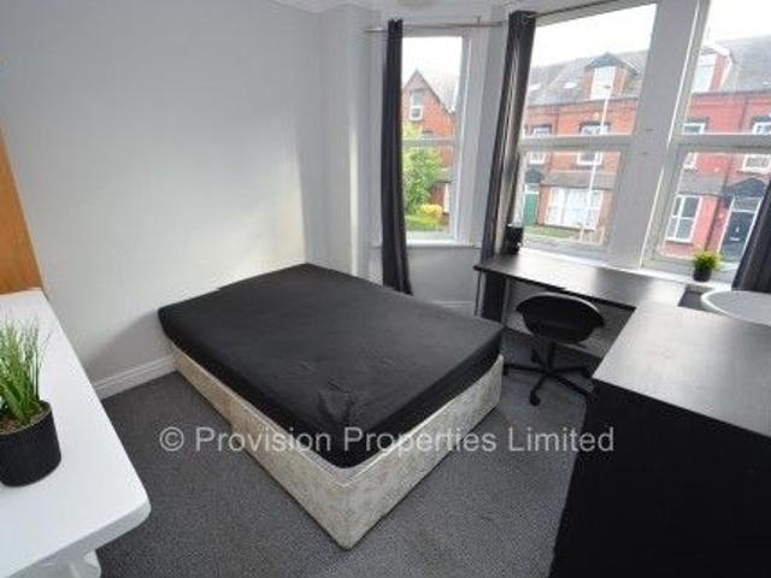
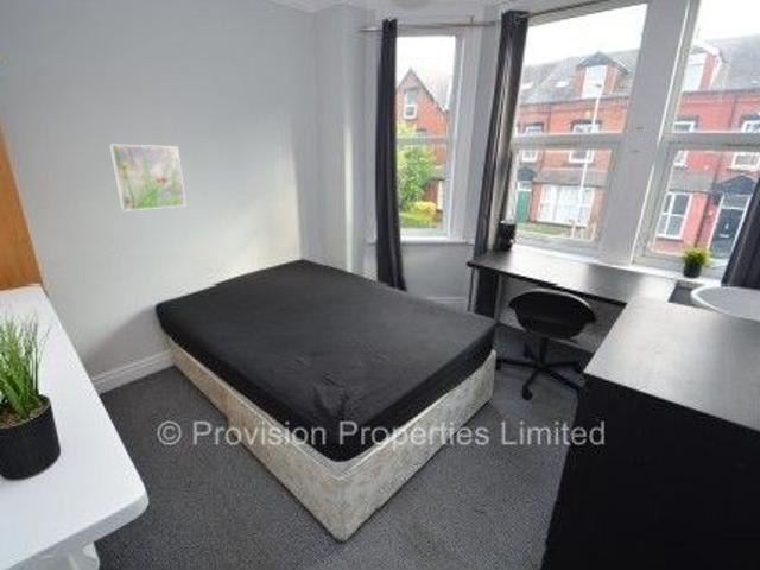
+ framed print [108,144,186,213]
